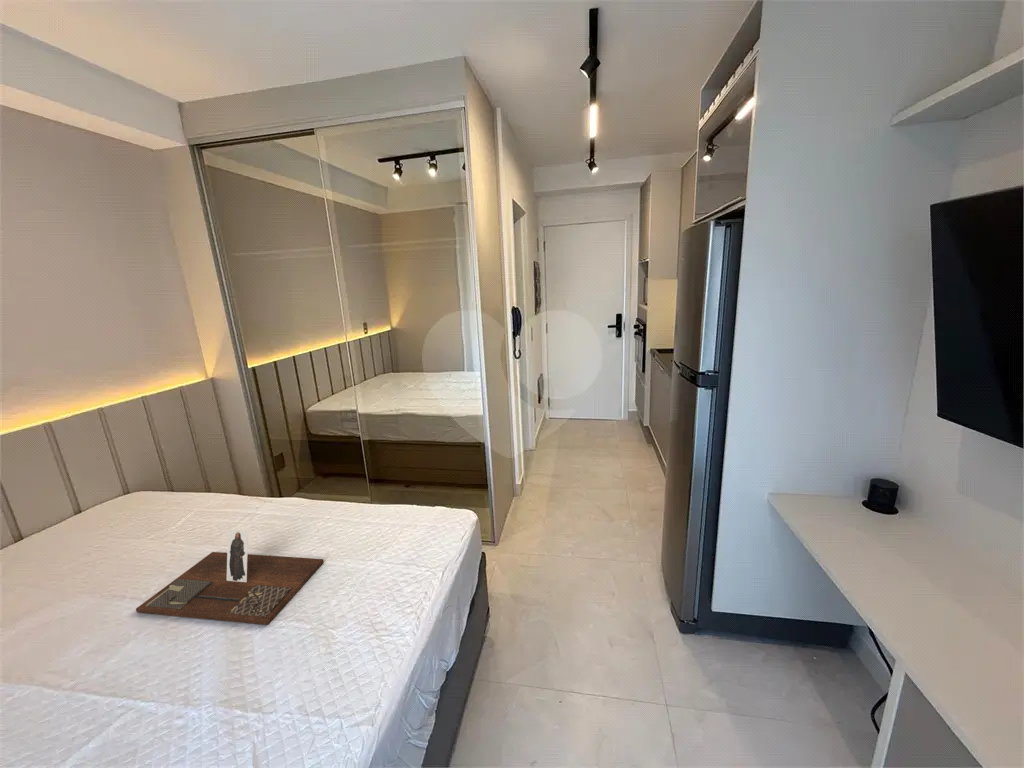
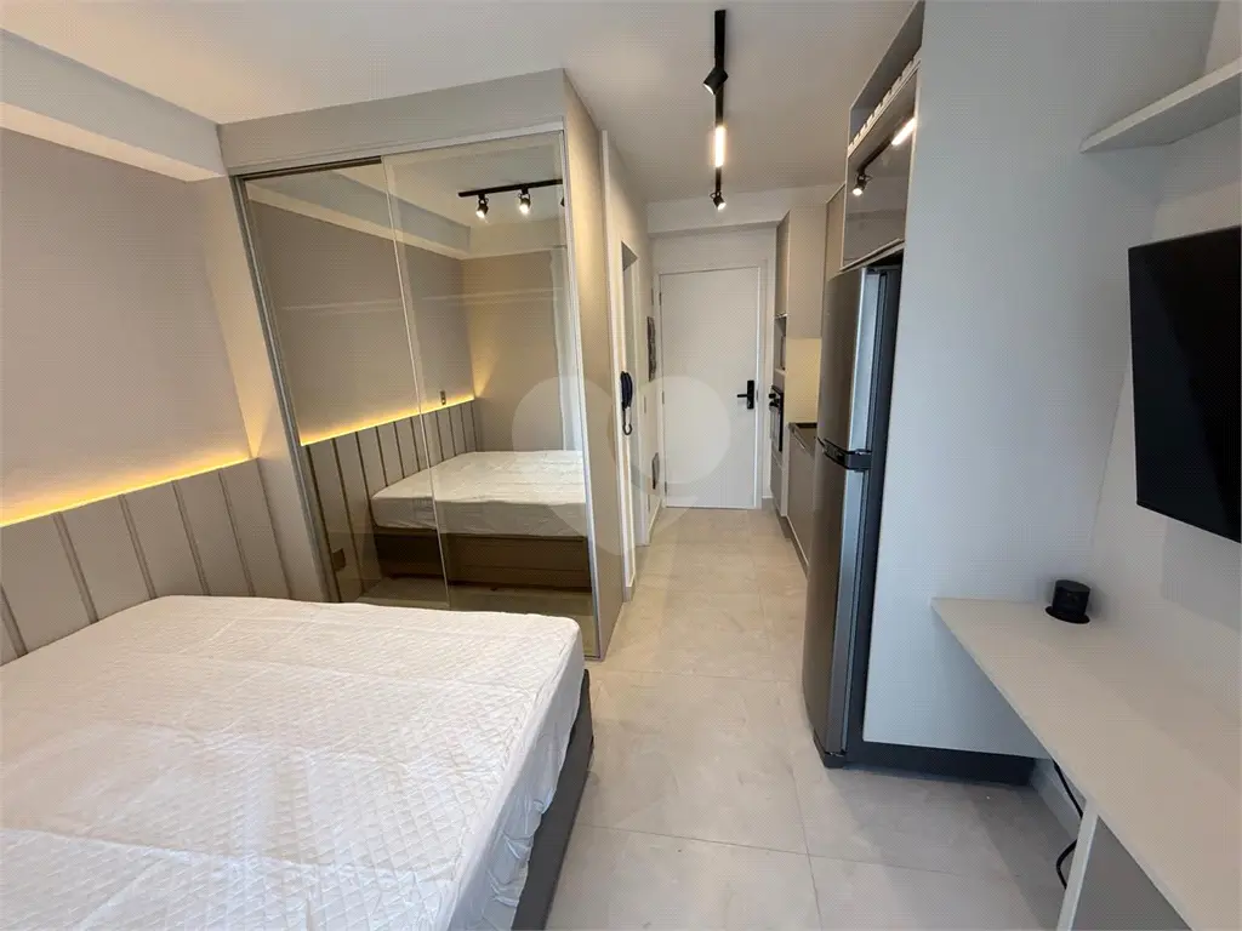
- decorative tray [135,529,324,626]
